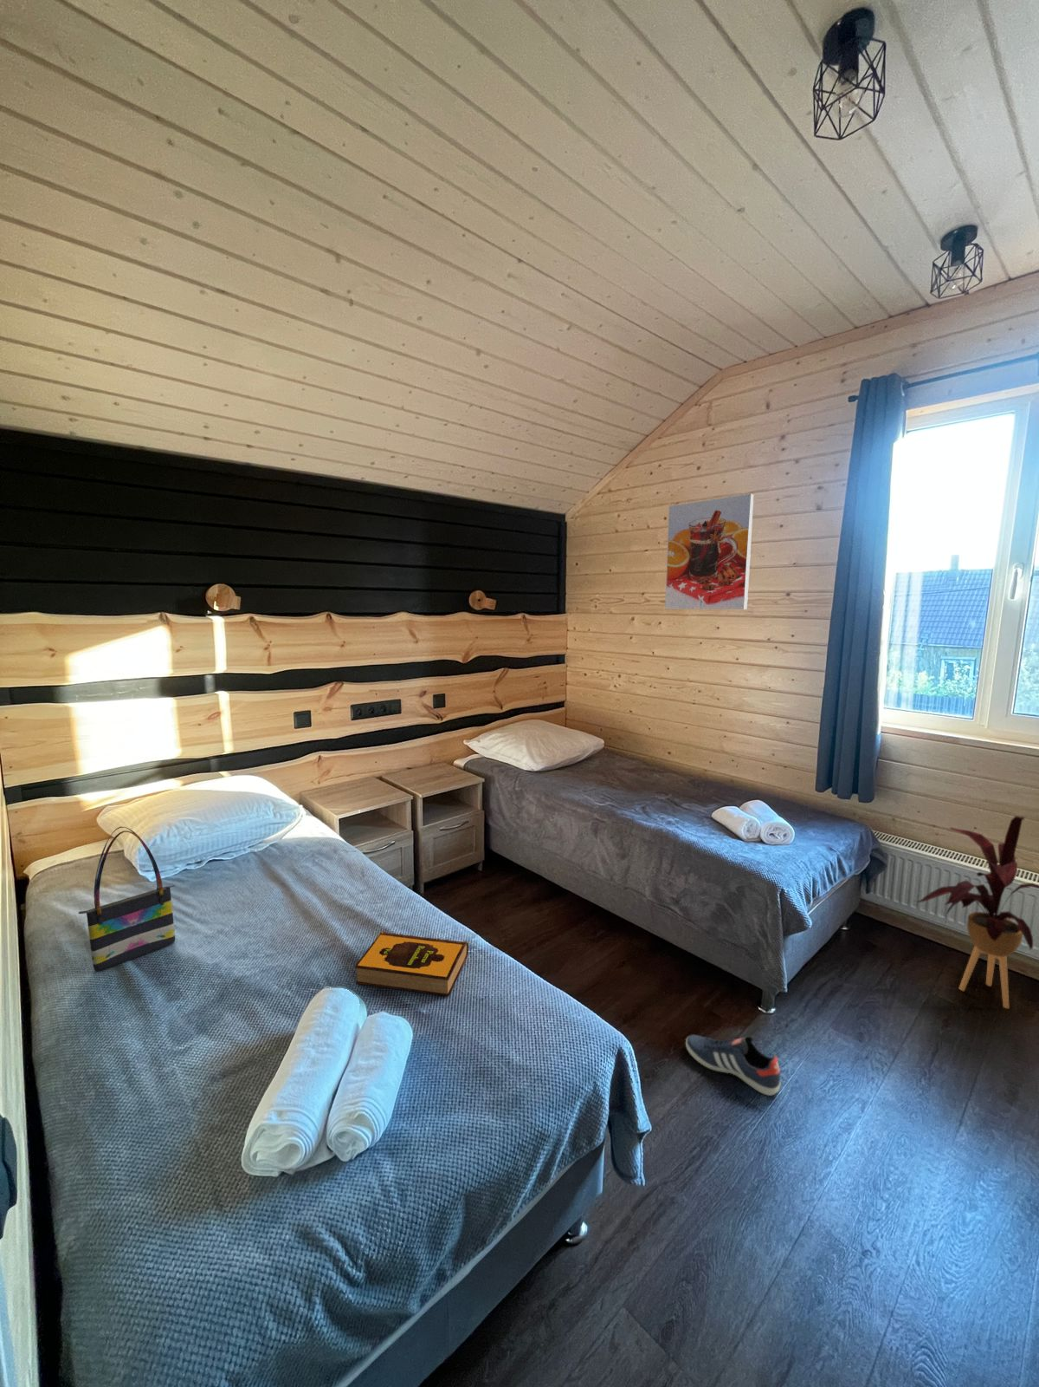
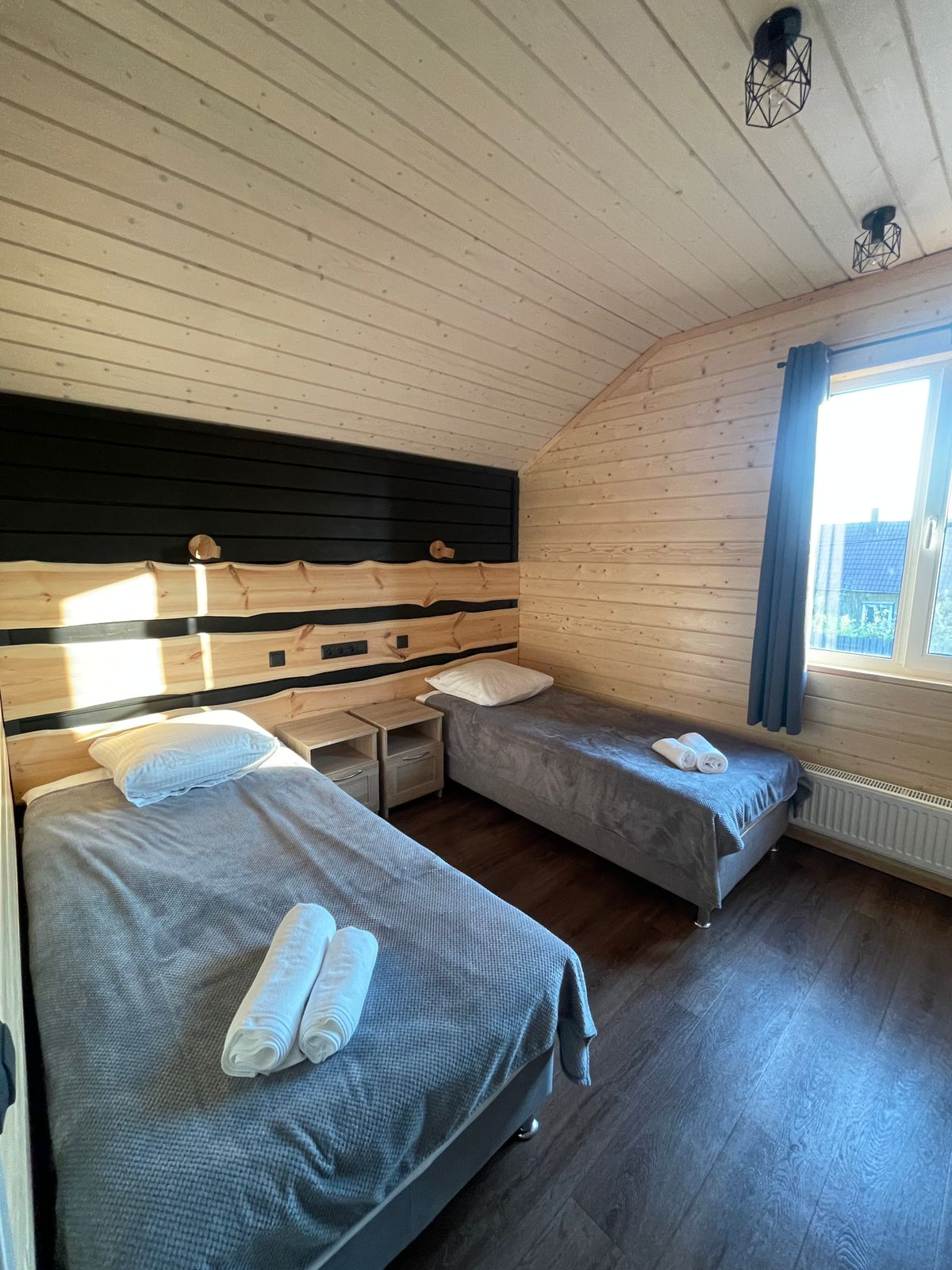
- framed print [664,493,755,610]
- hardback book [354,930,469,997]
- sneaker [685,1034,781,1096]
- house plant [916,815,1039,1009]
- tote bag [77,826,176,972]
